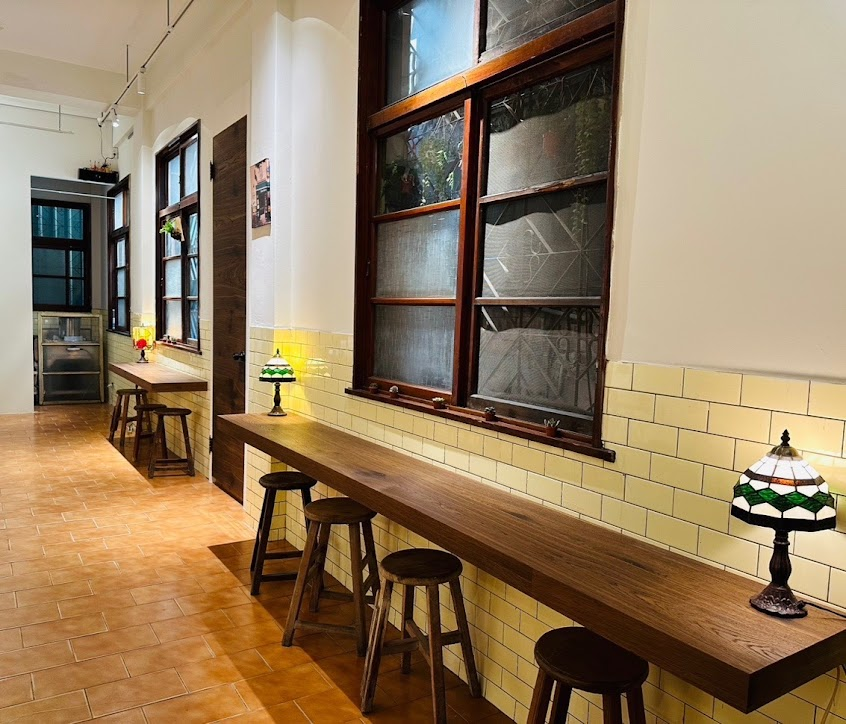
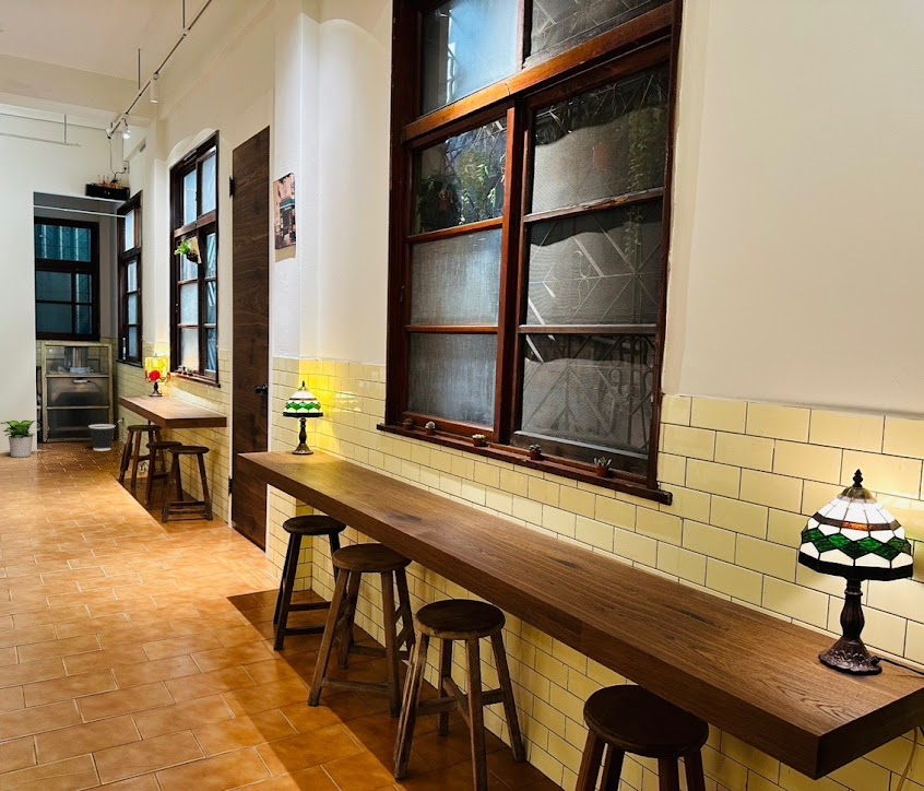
+ potted plant [0,420,43,459]
+ wastebasket [87,423,116,452]
